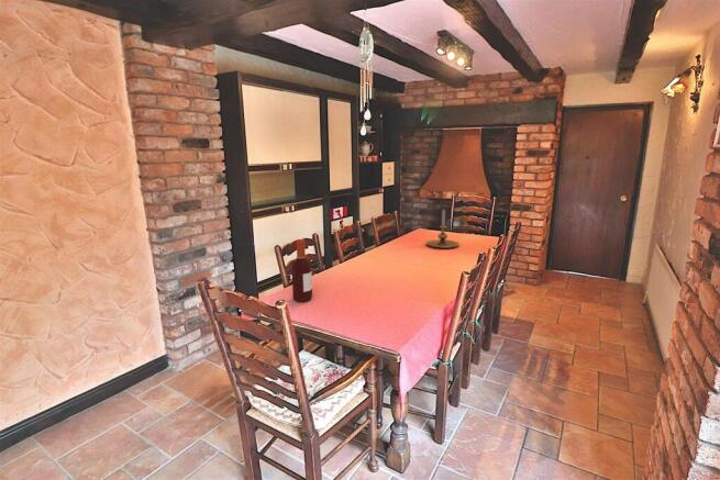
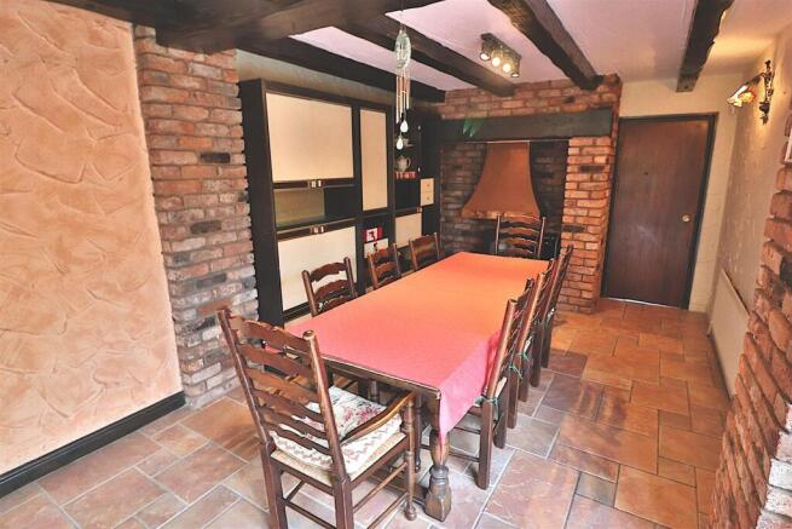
- candle holder [425,209,461,249]
- bottle [290,239,313,303]
